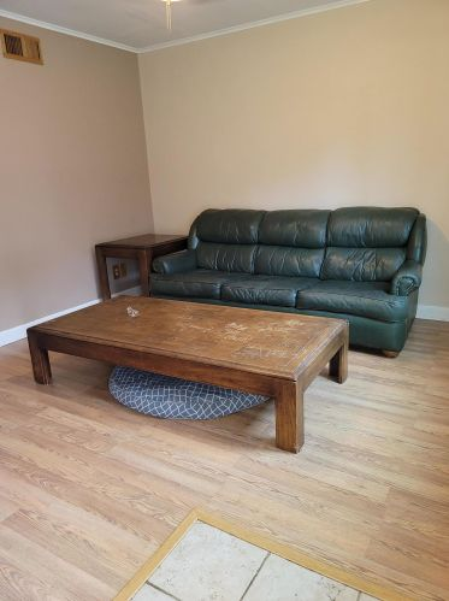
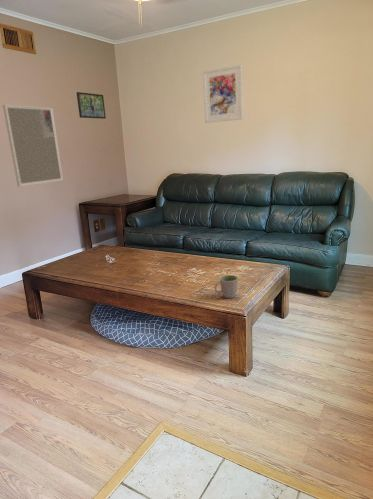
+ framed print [202,63,244,124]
+ home mirror [2,104,64,188]
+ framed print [76,91,107,120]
+ mug [214,274,239,299]
